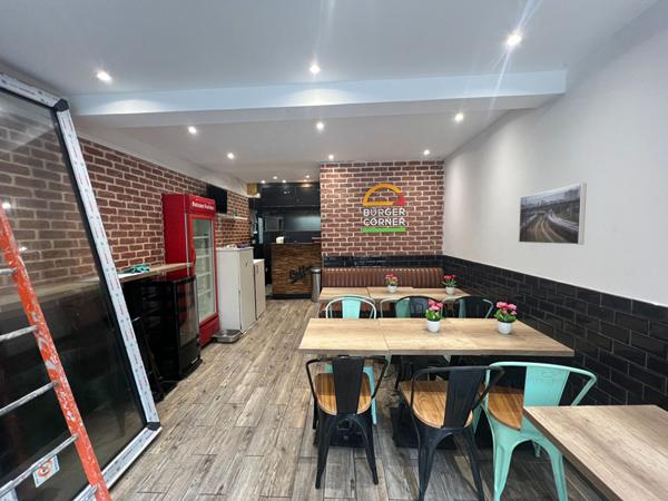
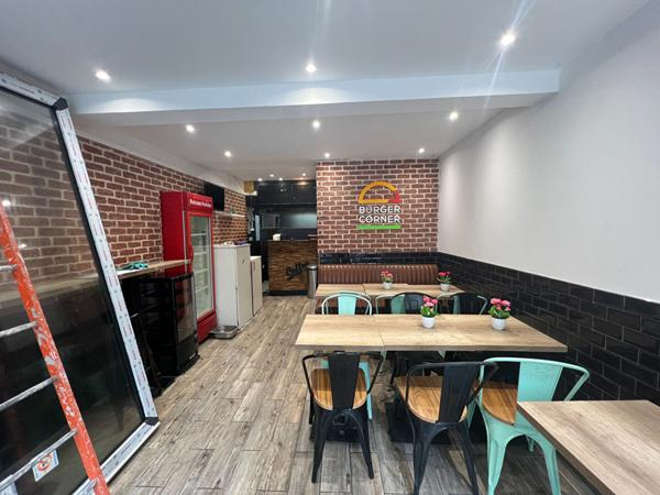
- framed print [518,183,588,246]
